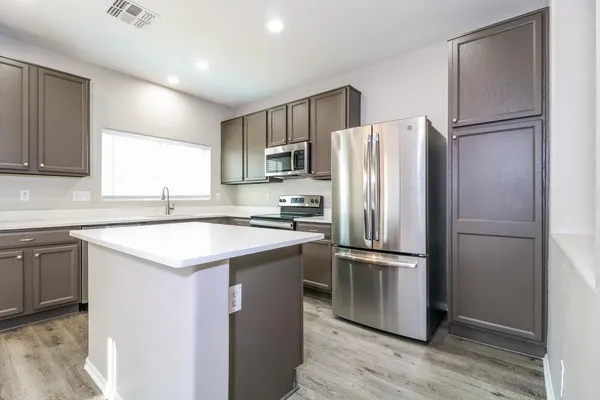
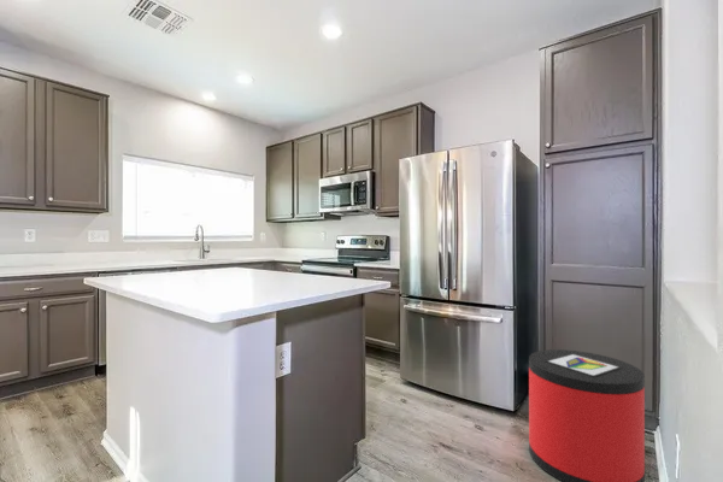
+ trash can [528,348,646,482]
